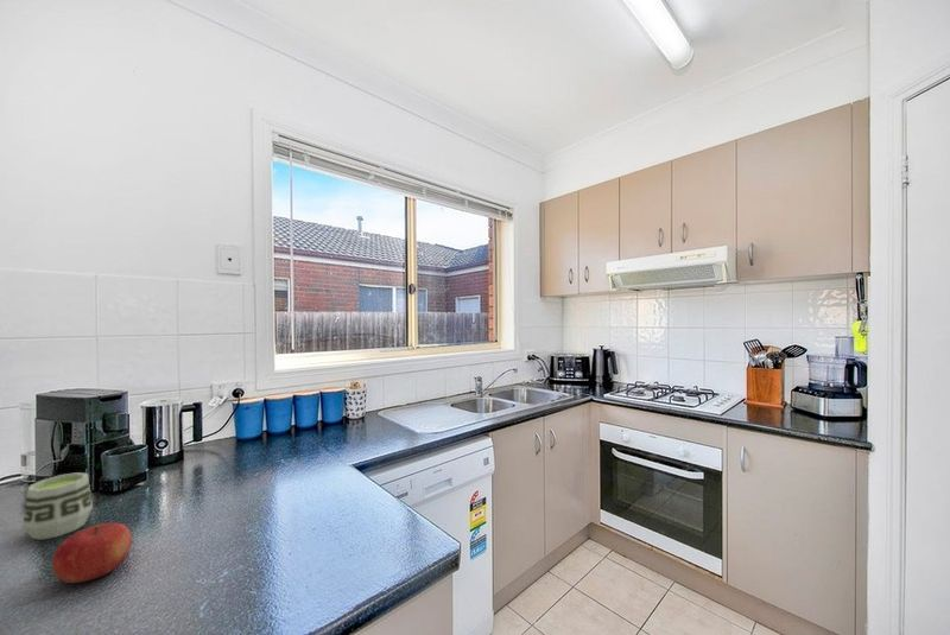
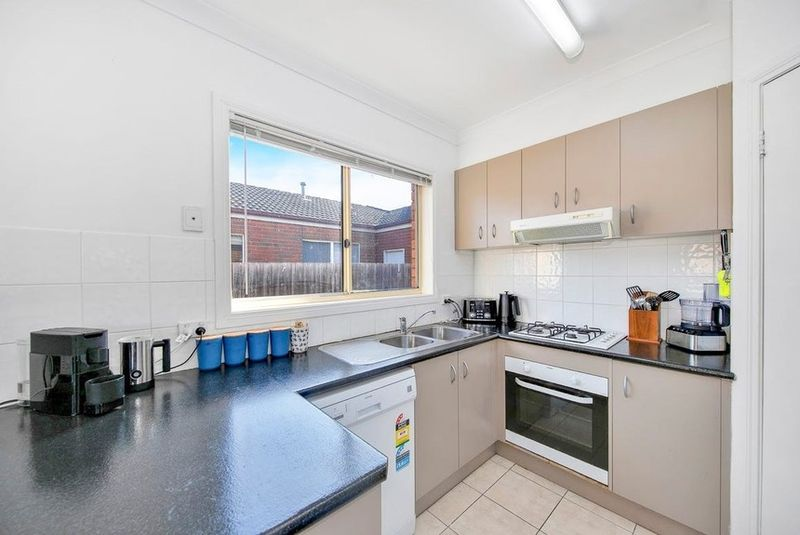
- cup [21,471,94,541]
- fruit [51,521,133,584]
